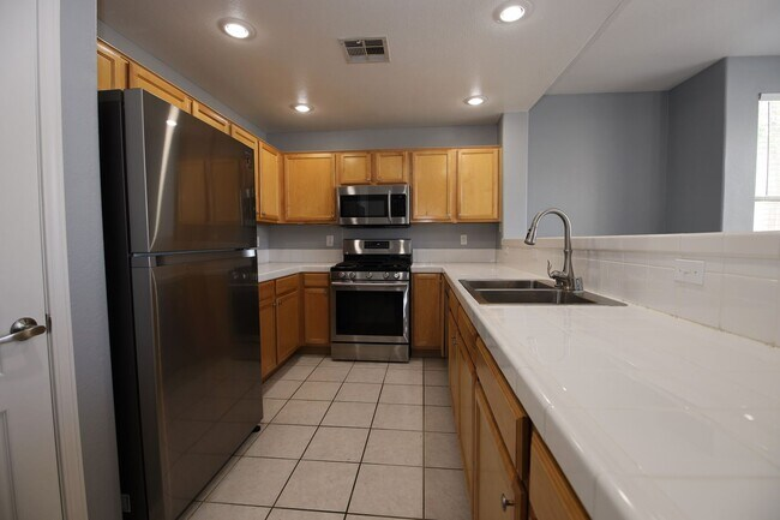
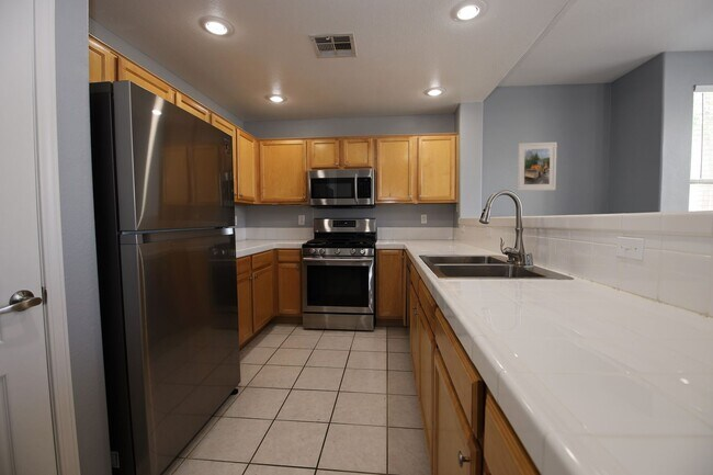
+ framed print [517,142,558,192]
